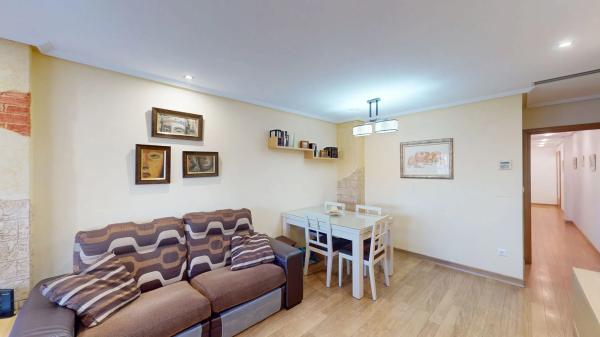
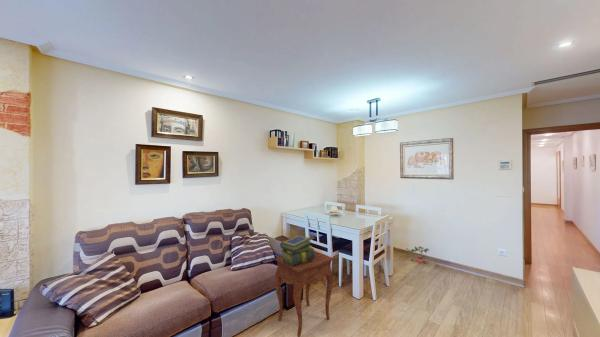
+ stack of books [279,234,315,266]
+ potted plant [405,245,429,264]
+ side table [273,250,335,337]
